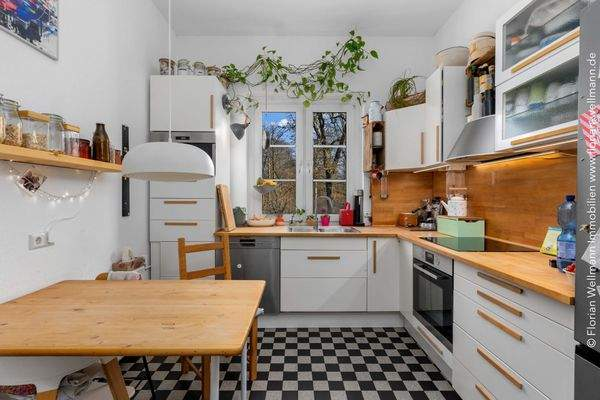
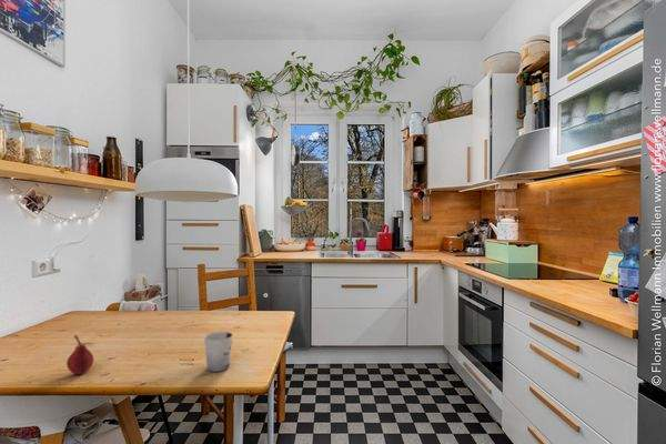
+ fruit [65,334,94,375]
+ cup [203,331,233,373]
